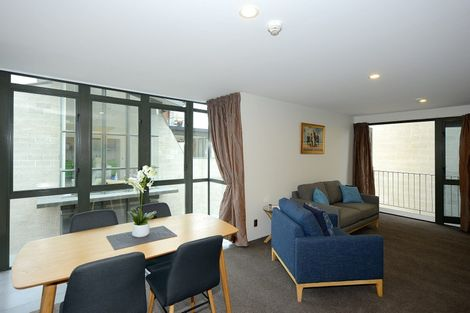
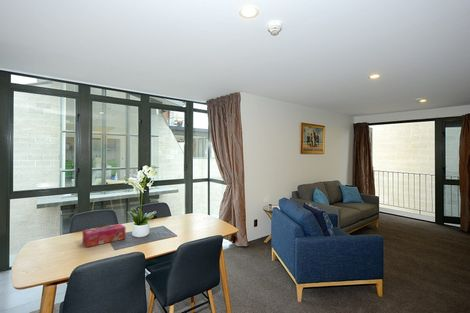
+ tissue box [82,223,126,248]
